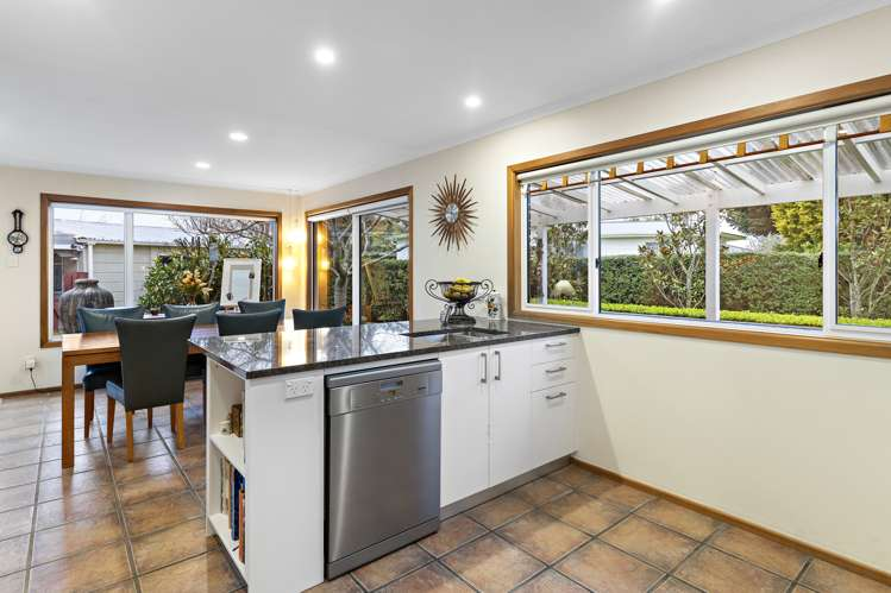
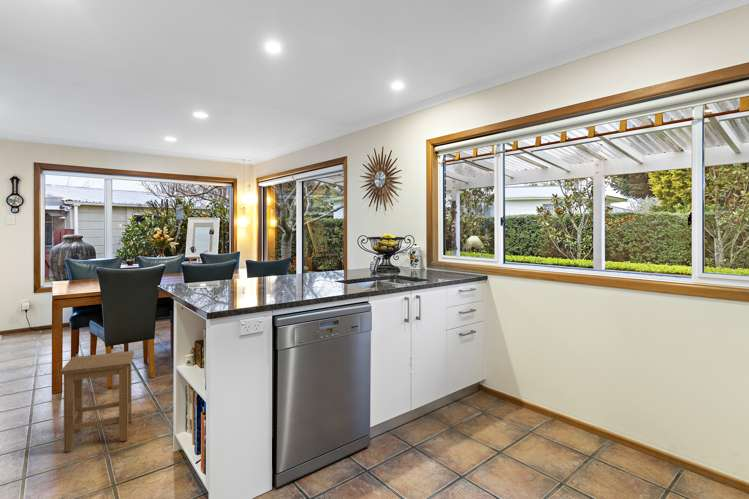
+ stool [59,350,135,453]
